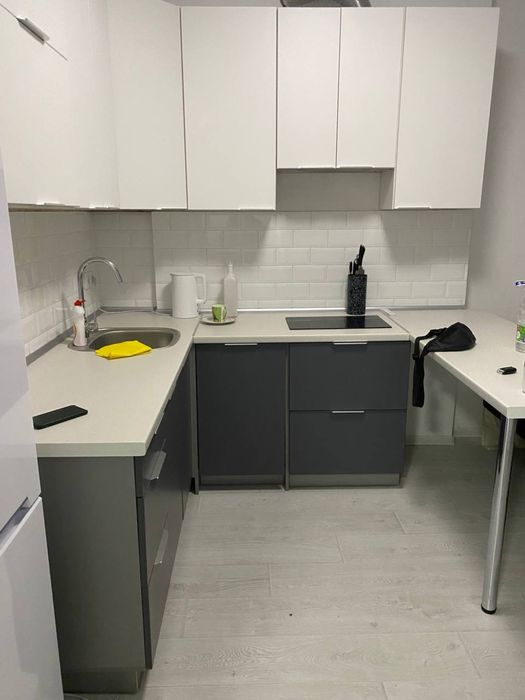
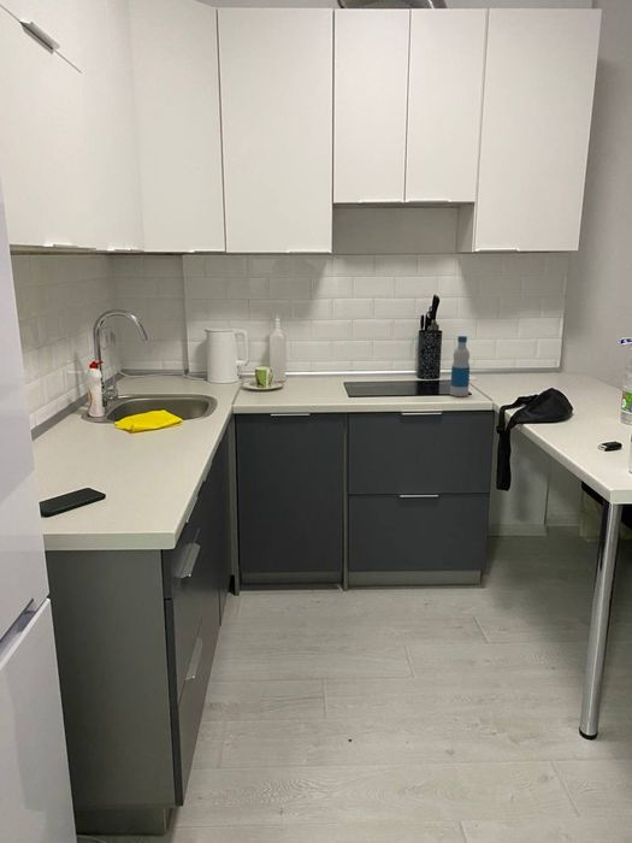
+ bottle [449,335,471,397]
